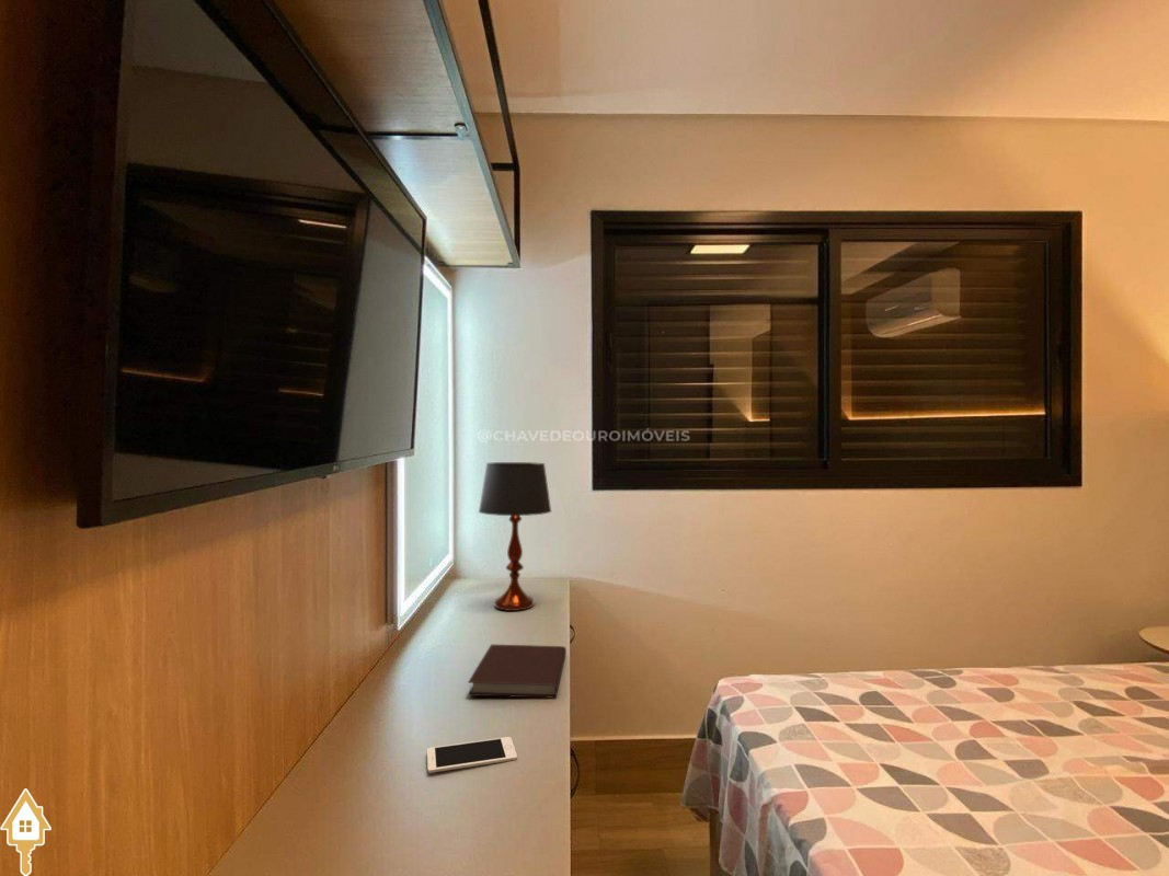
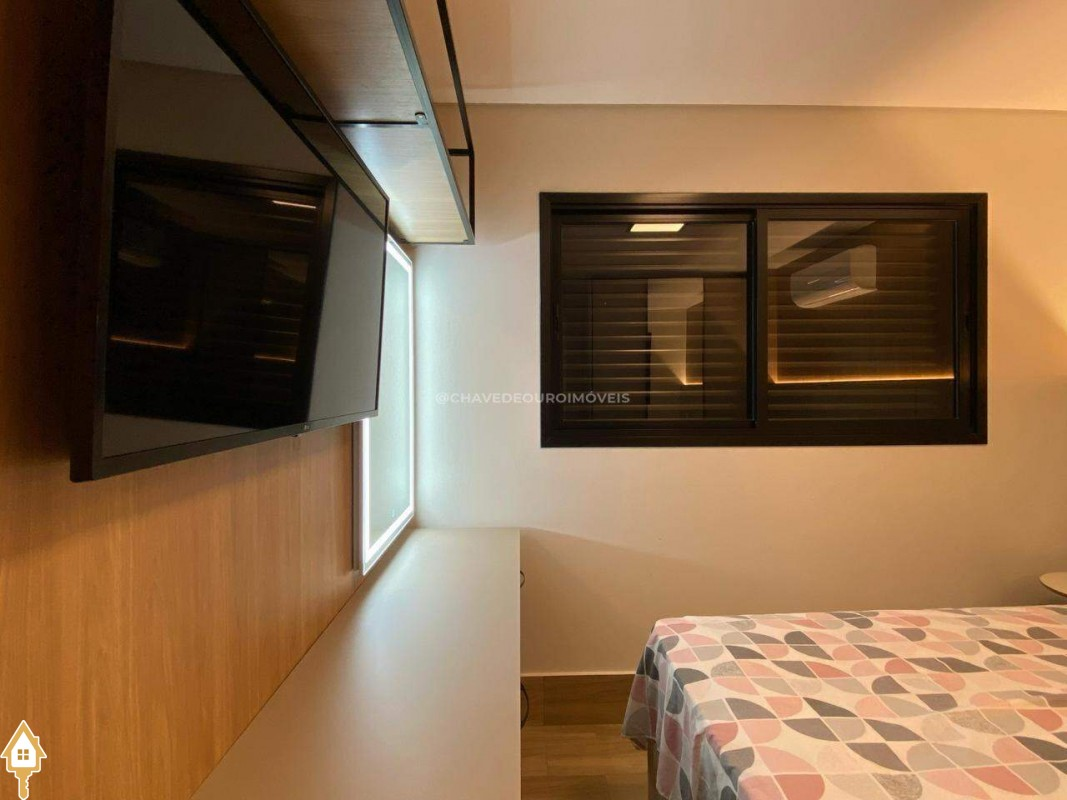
- table lamp [478,461,552,612]
- notebook [467,643,568,699]
- cell phone [426,736,518,774]
